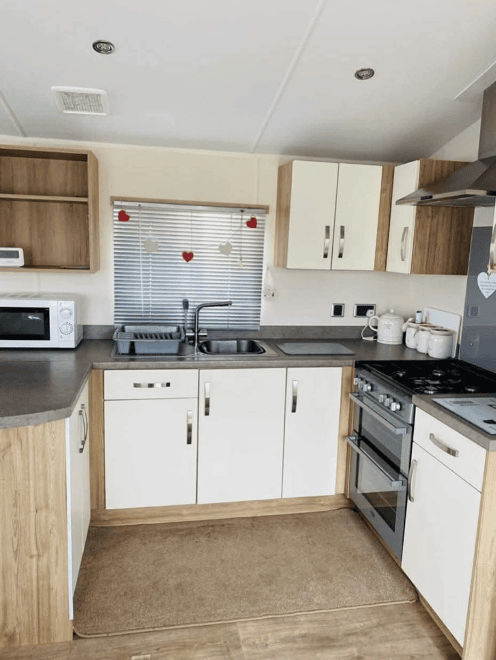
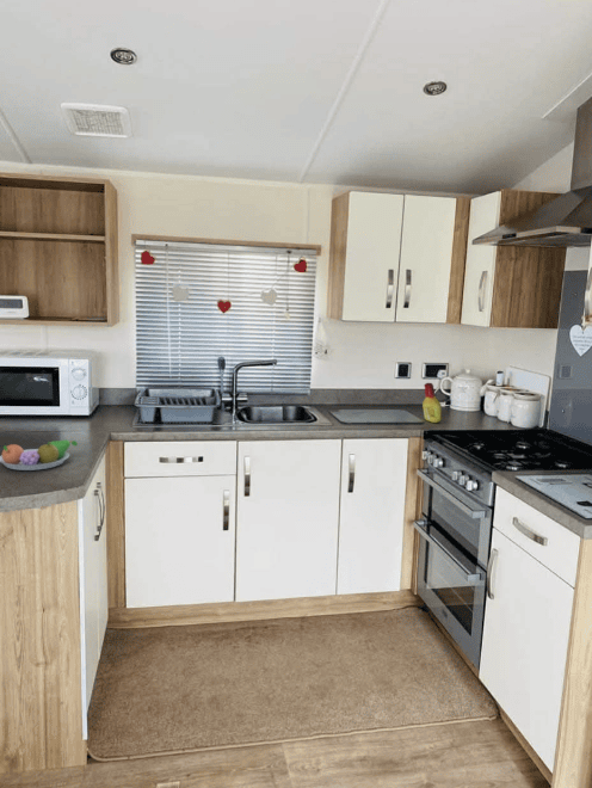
+ fruit bowl [0,439,79,472]
+ bottle [421,382,443,424]
